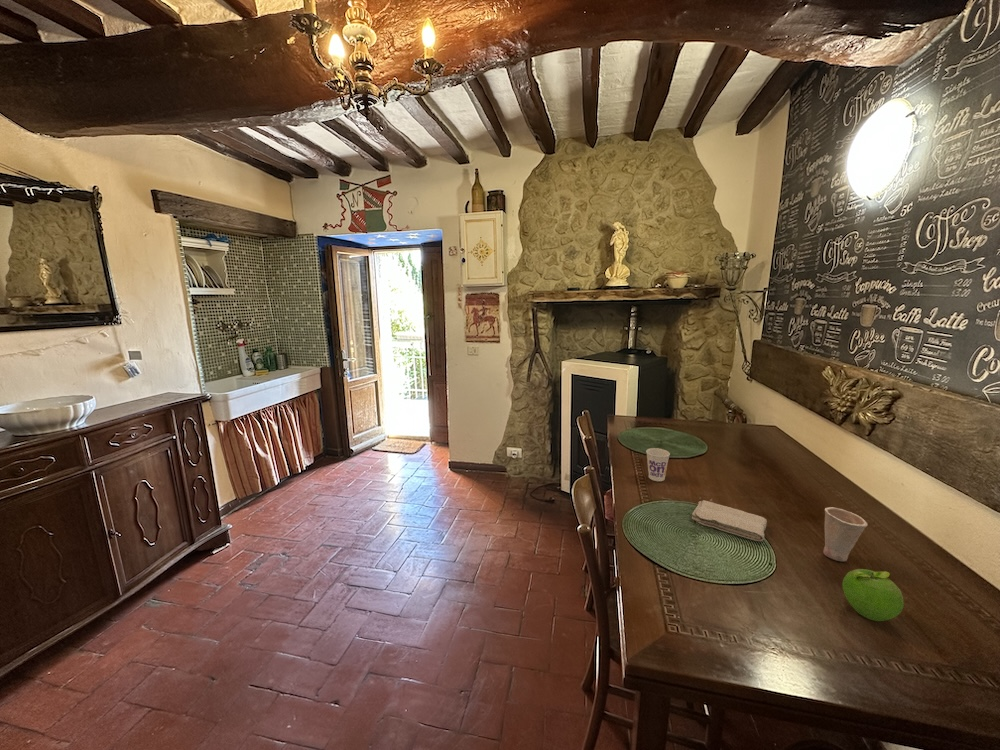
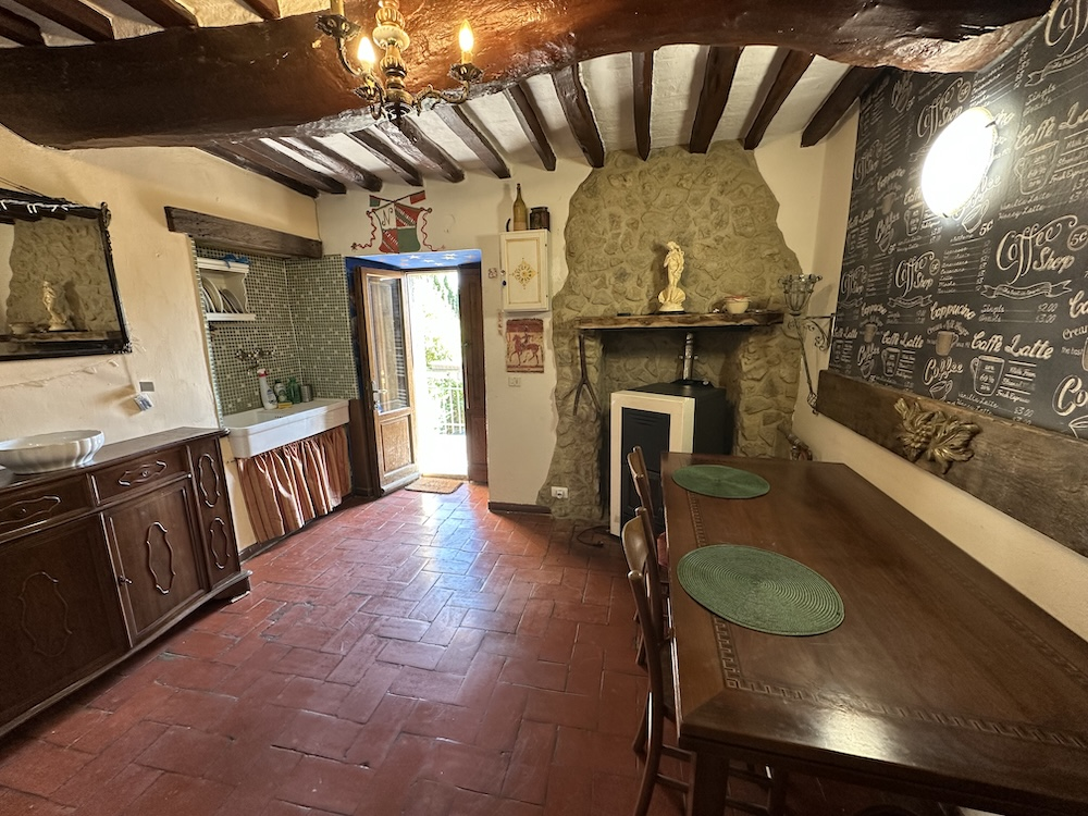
- fruit [841,568,905,622]
- cup [822,506,868,563]
- washcloth [691,499,768,542]
- cup [645,447,671,482]
